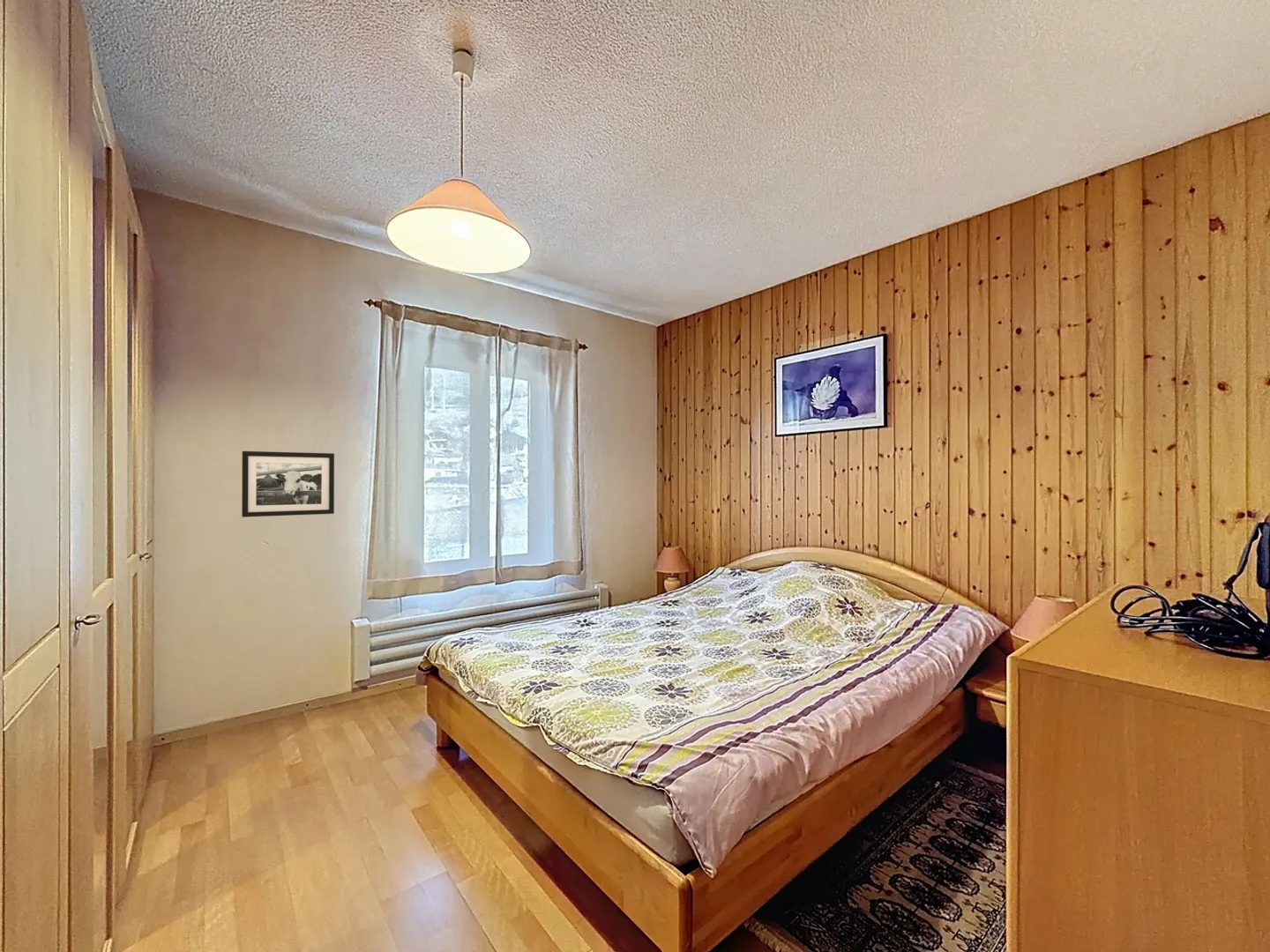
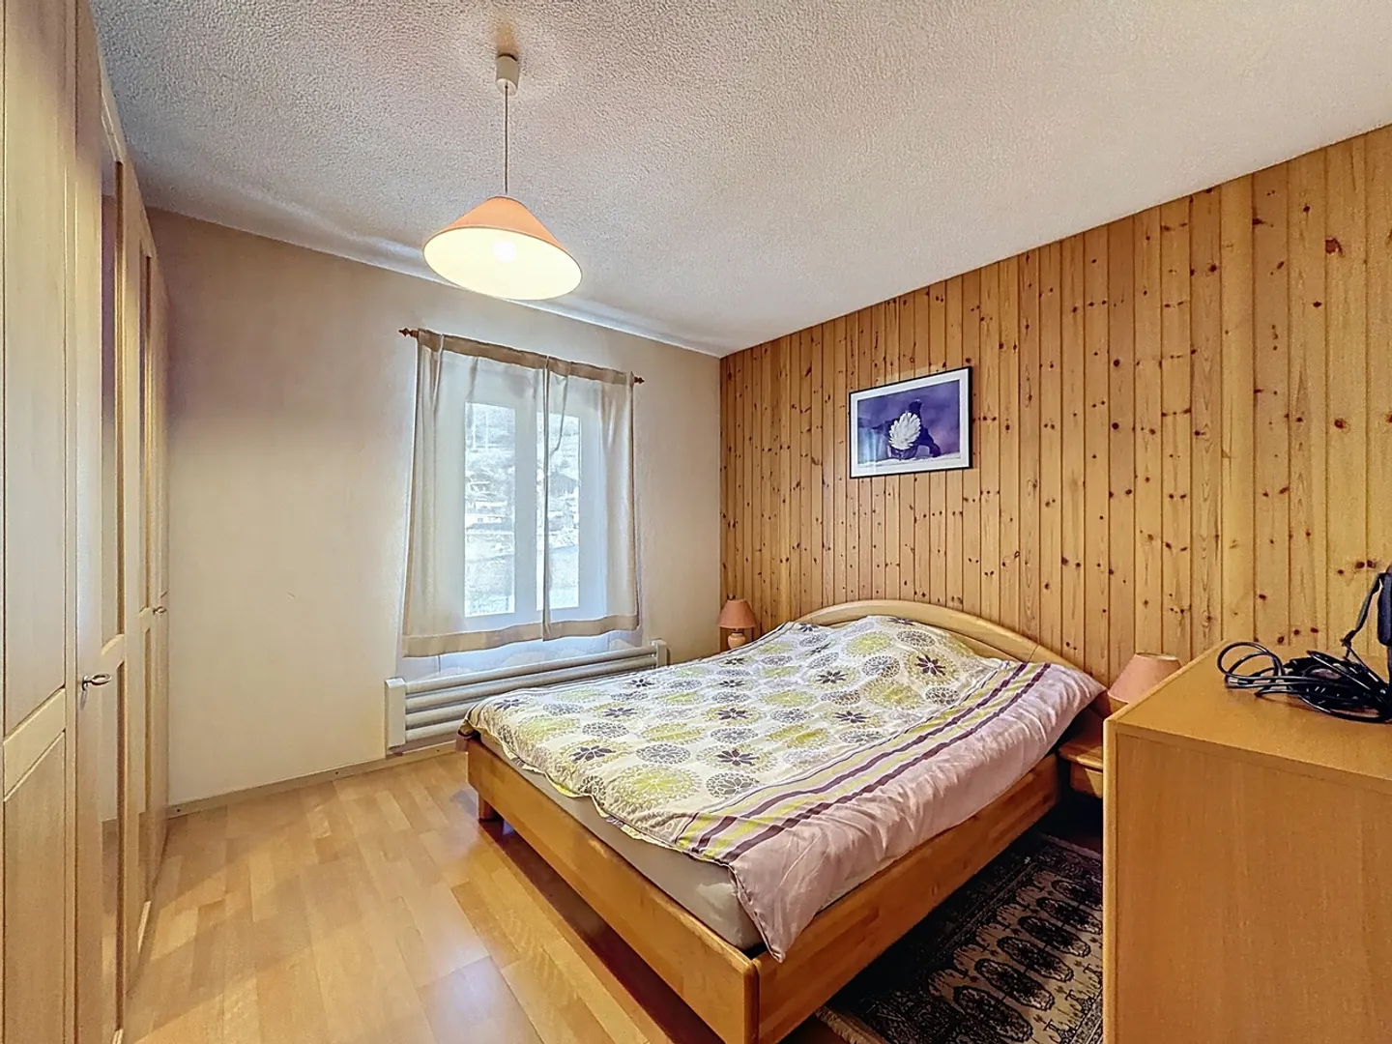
- picture frame [241,450,335,518]
